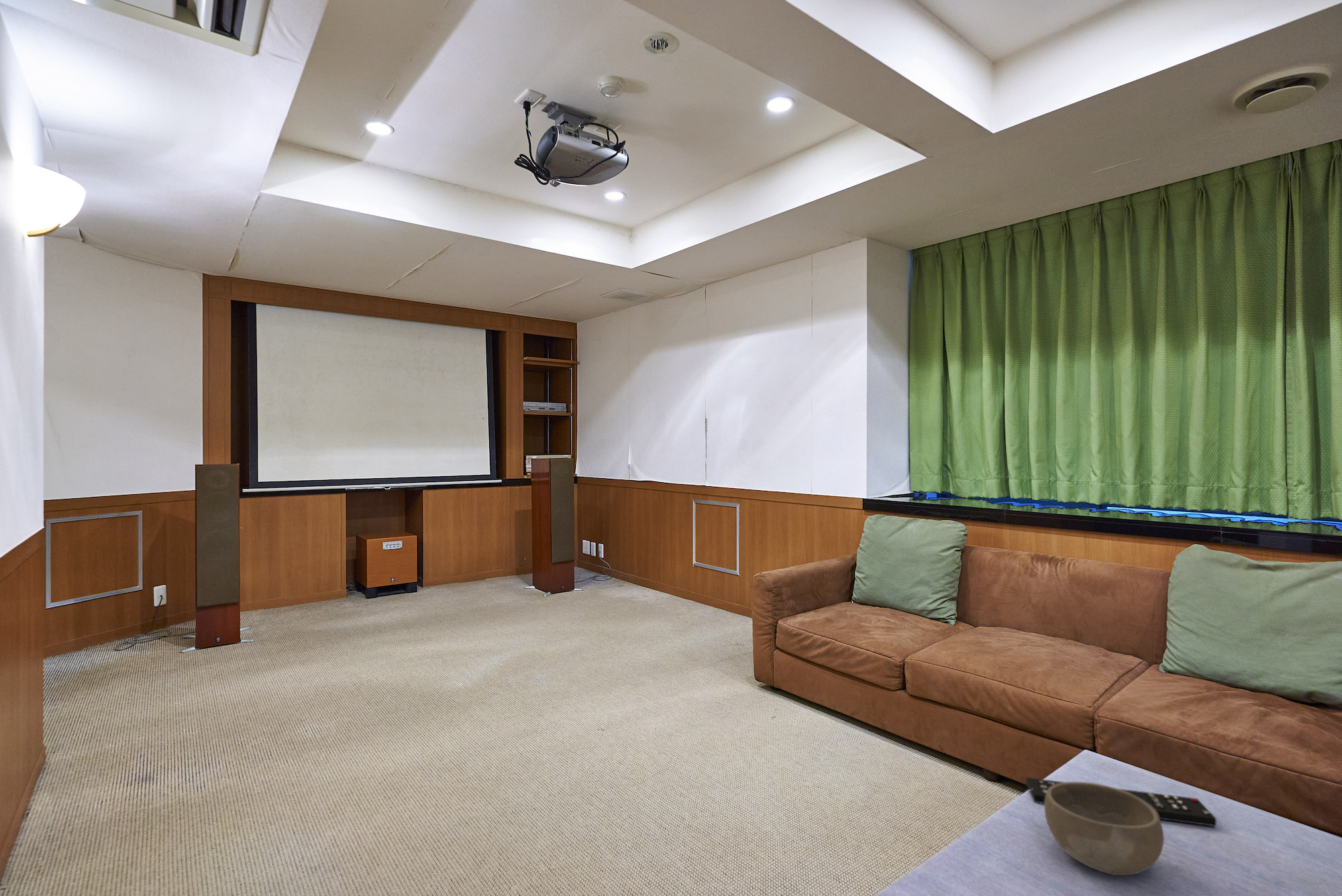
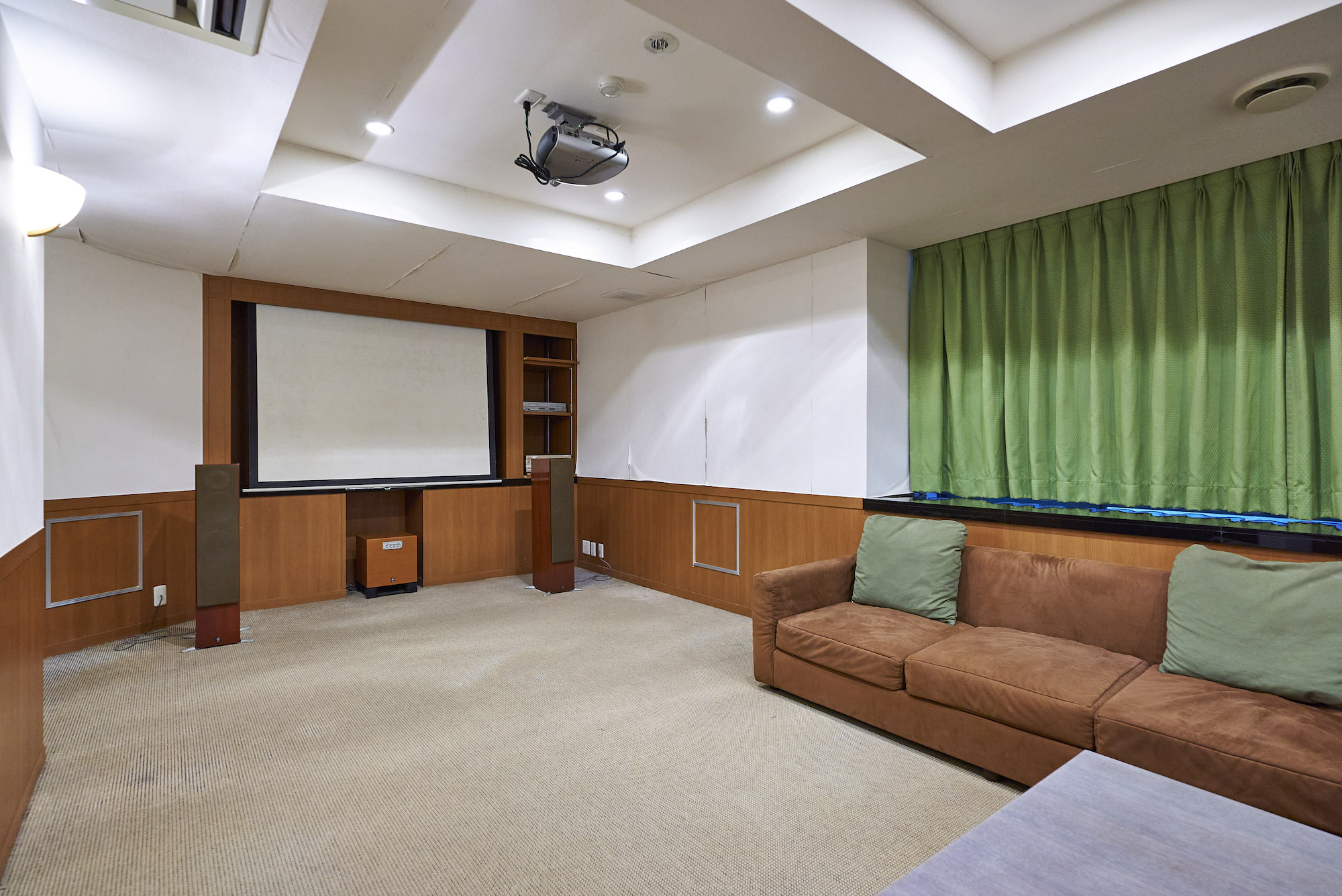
- remote control [1025,777,1217,828]
- bowl [1044,781,1165,876]
